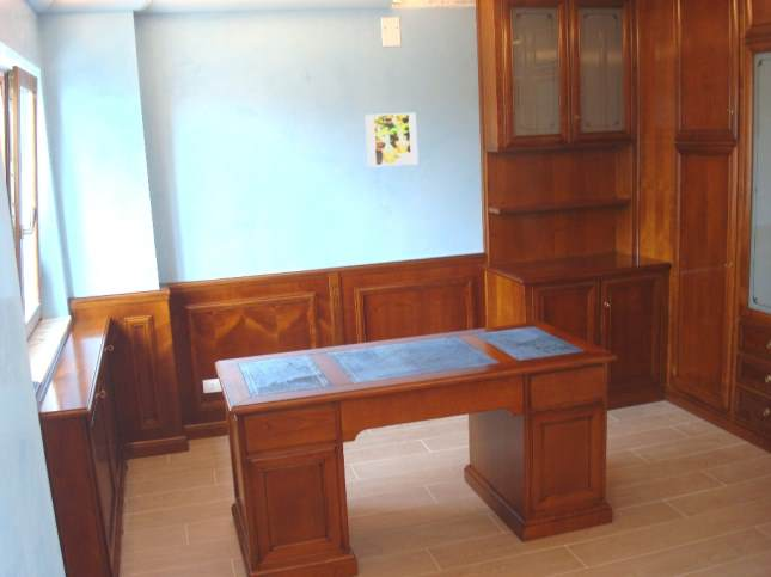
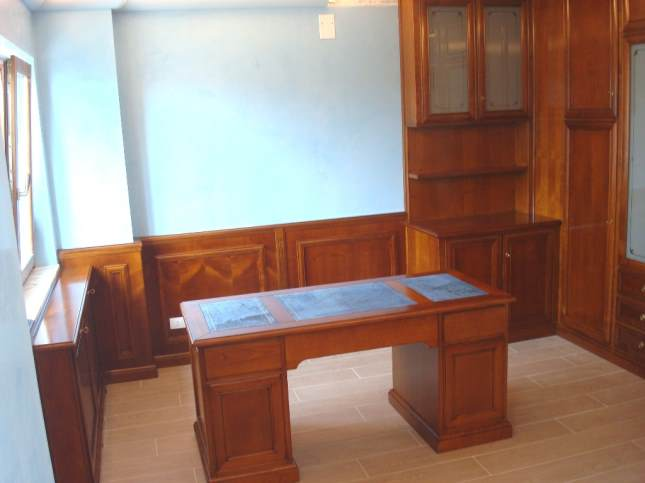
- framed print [363,111,420,168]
